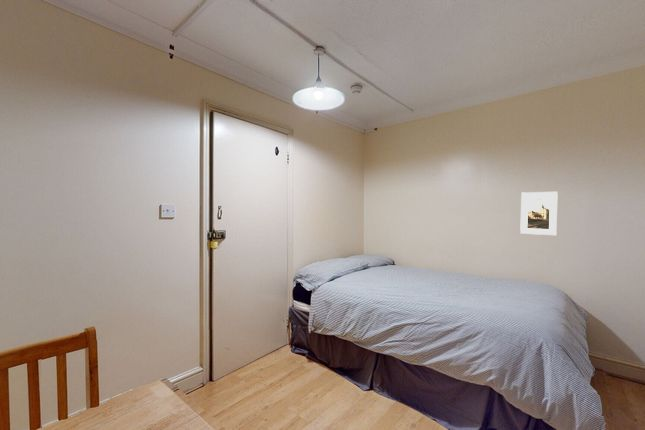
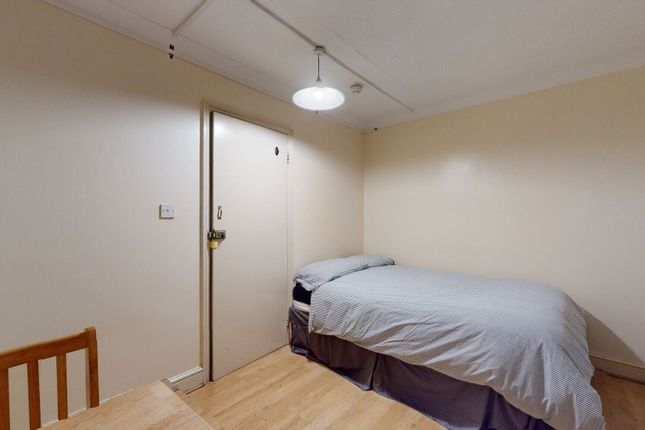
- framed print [519,191,559,236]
